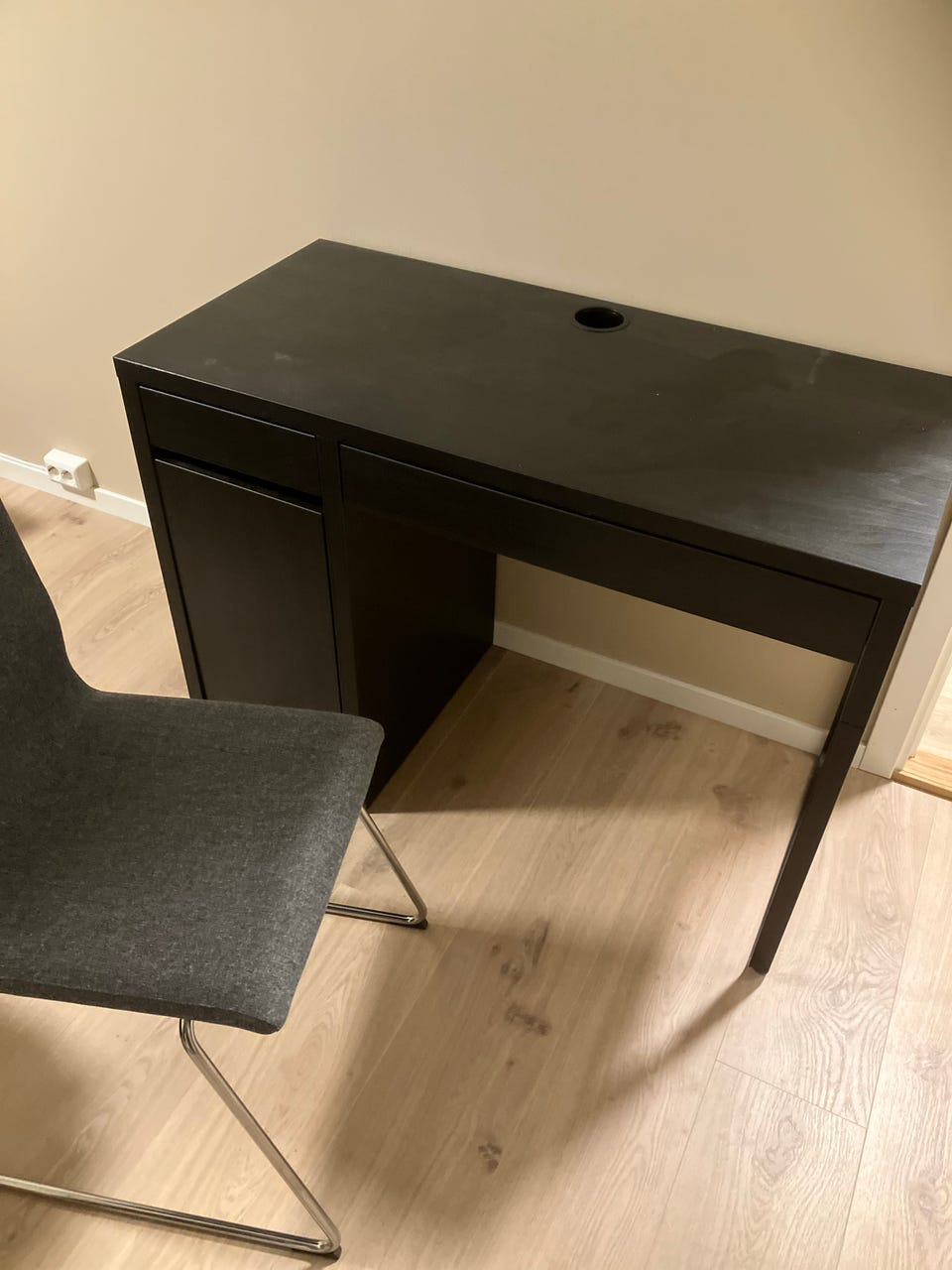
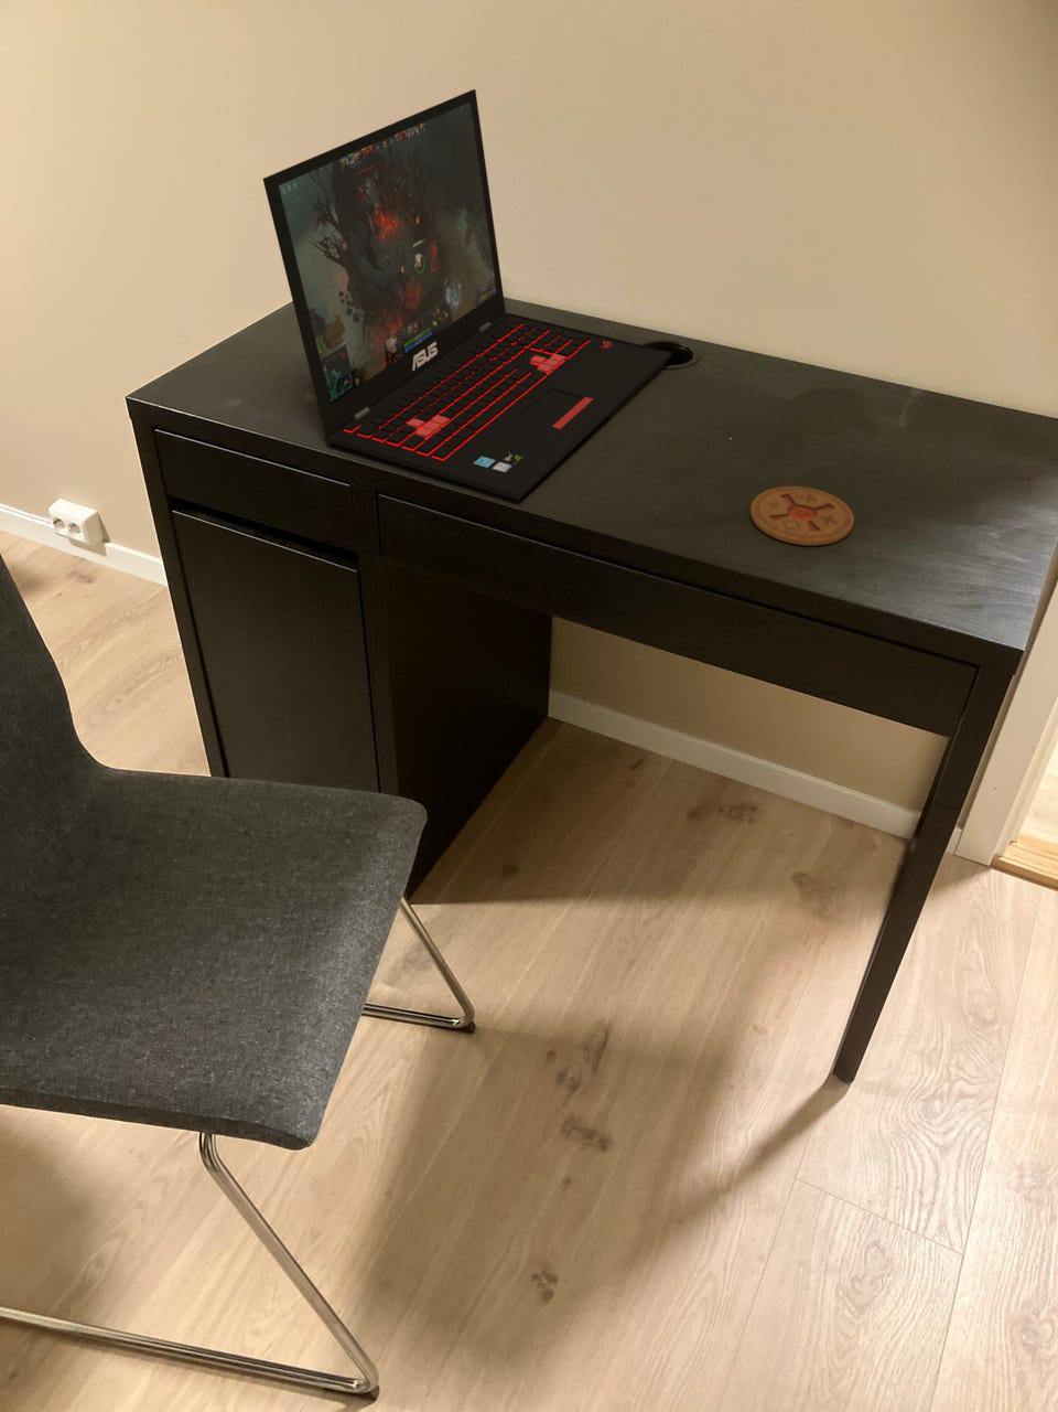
+ laptop [262,88,672,500]
+ coaster [749,486,856,547]
